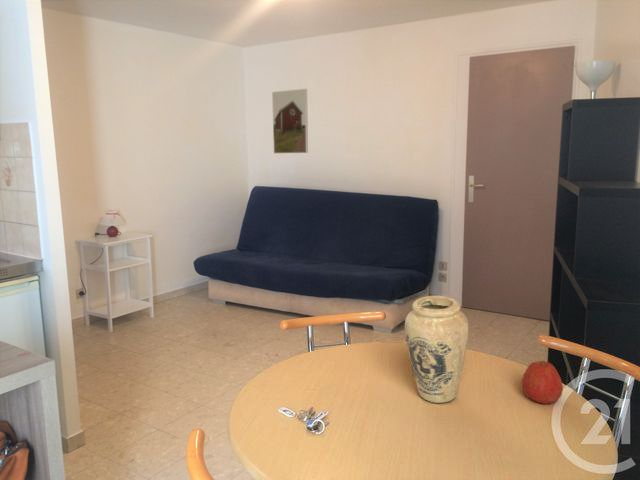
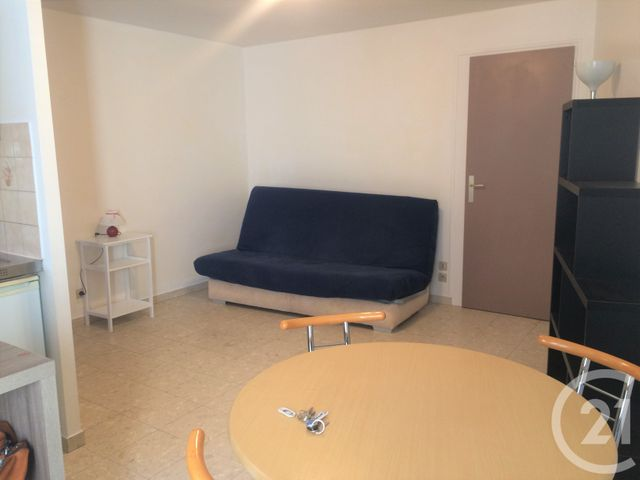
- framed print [271,88,309,154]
- vase [404,295,470,404]
- apple [521,360,564,405]
